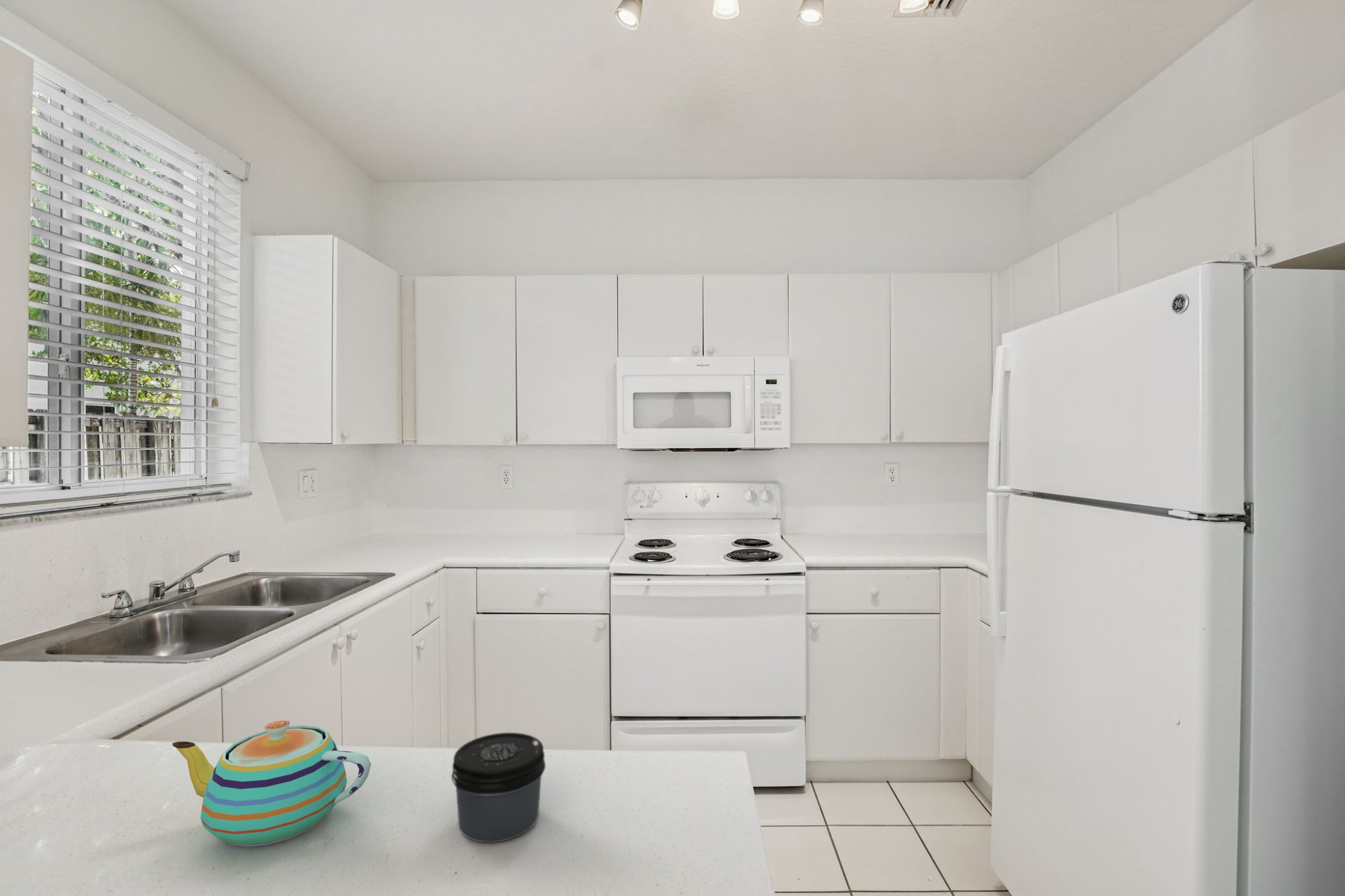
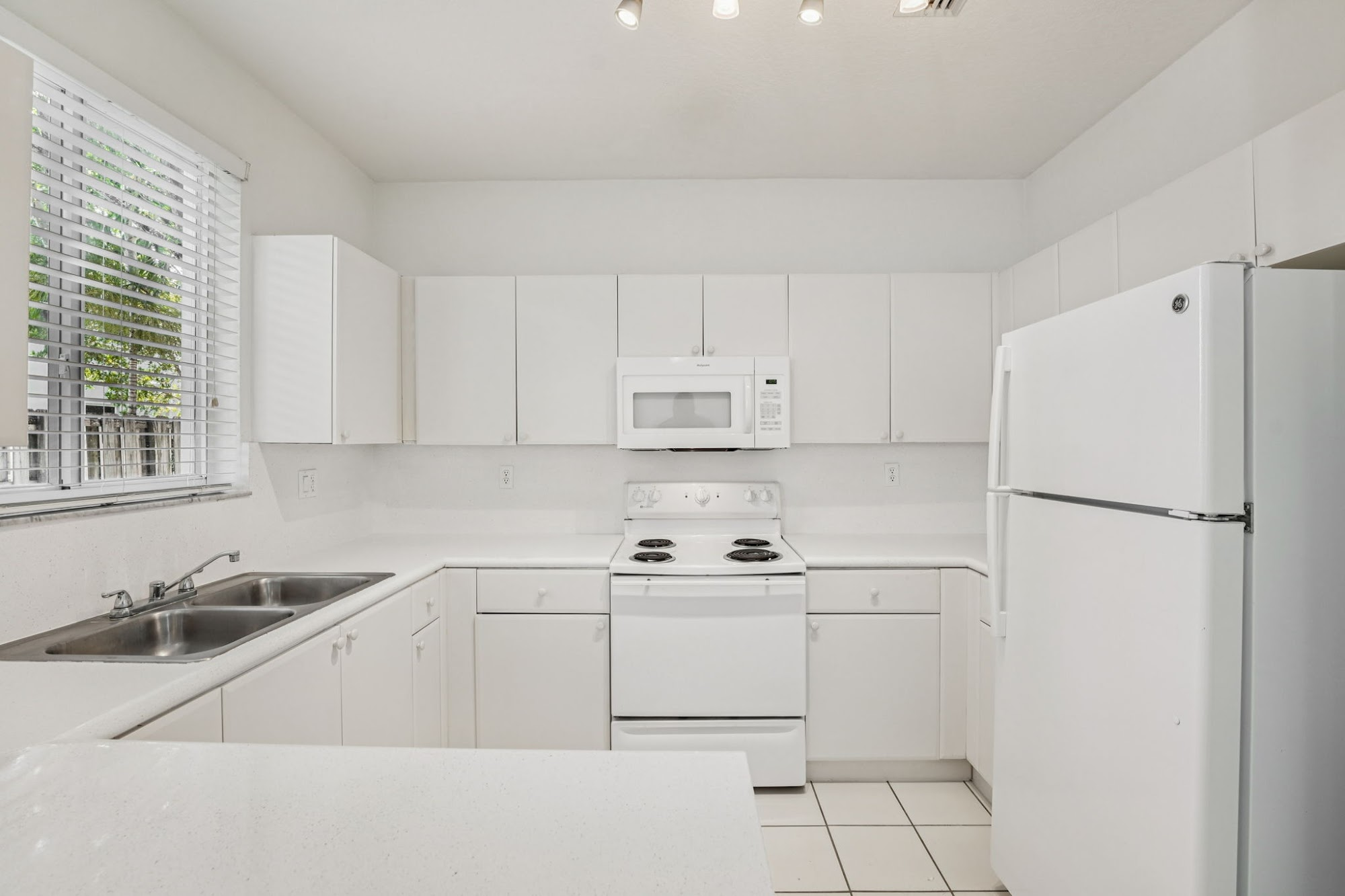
- jar [451,732,546,843]
- teapot [172,720,371,848]
